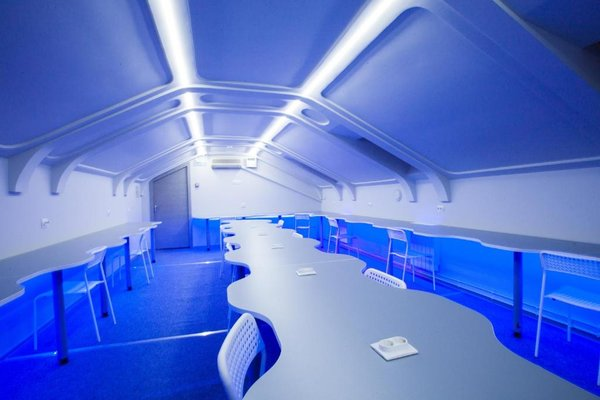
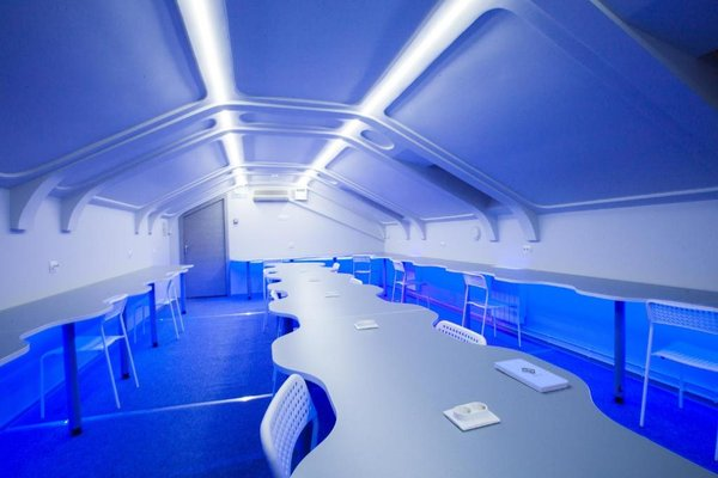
+ notepad [493,357,570,393]
